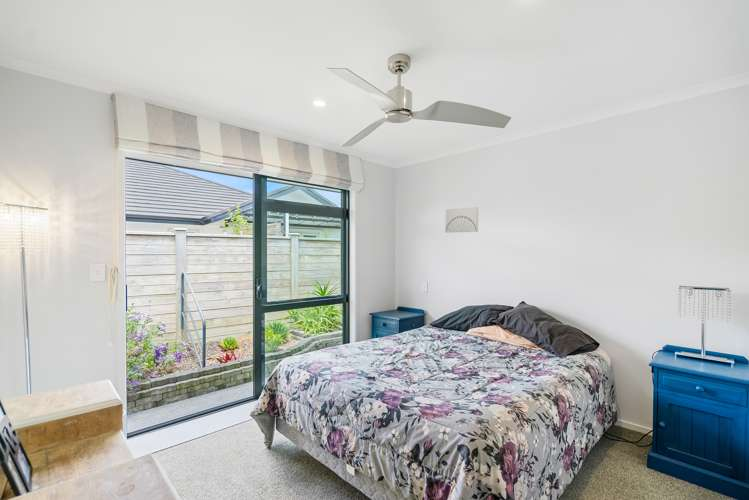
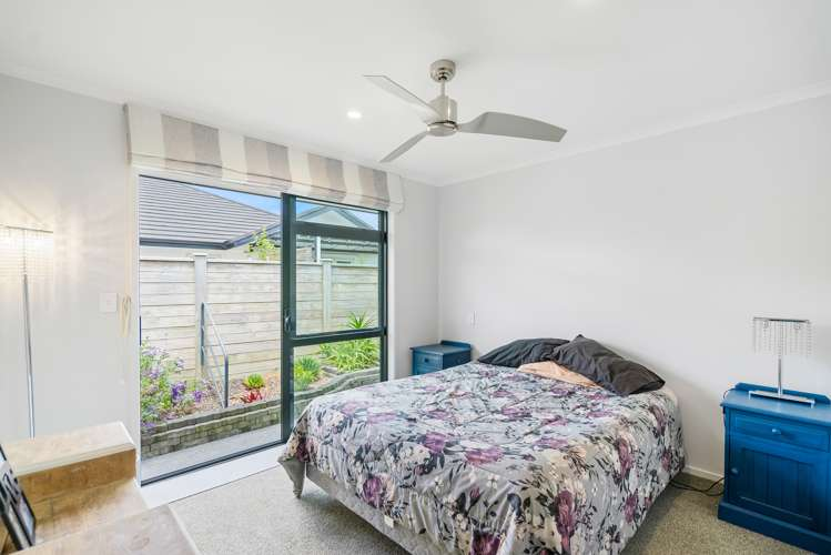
- wall art [445,206,479,234]
